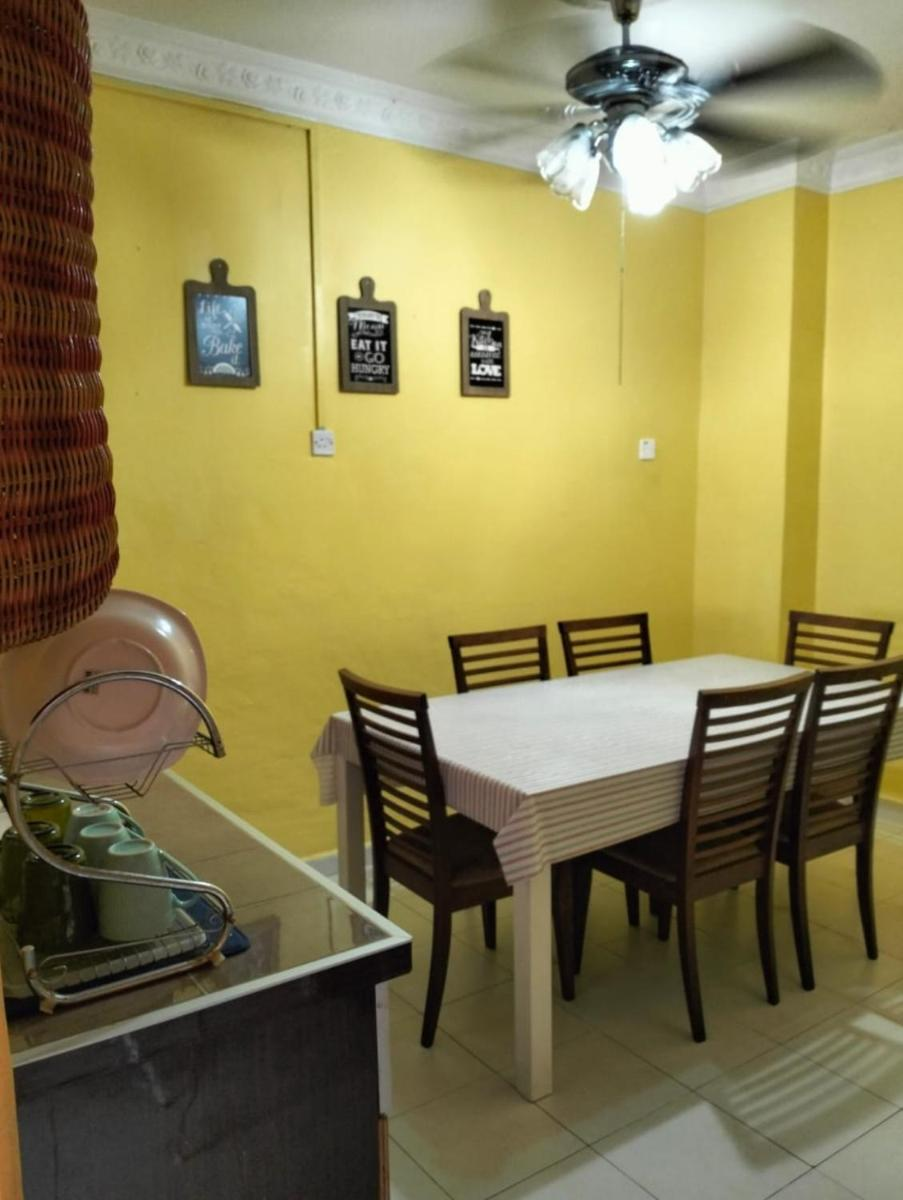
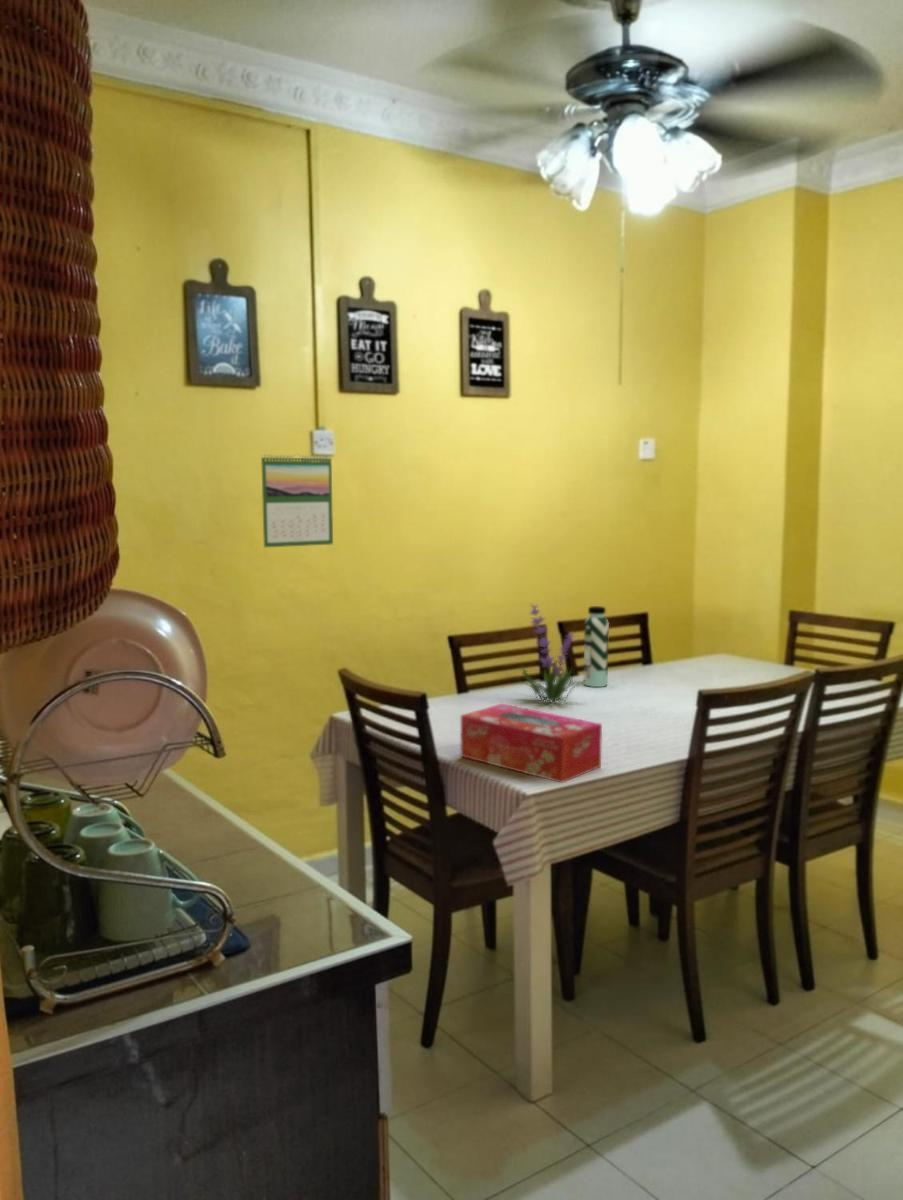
+ plant [513,603,588,704]
+ tissue box [460,703,603,784]
+ calendar [260,453,334,548]
+ water bottle [583,605,610,688]
